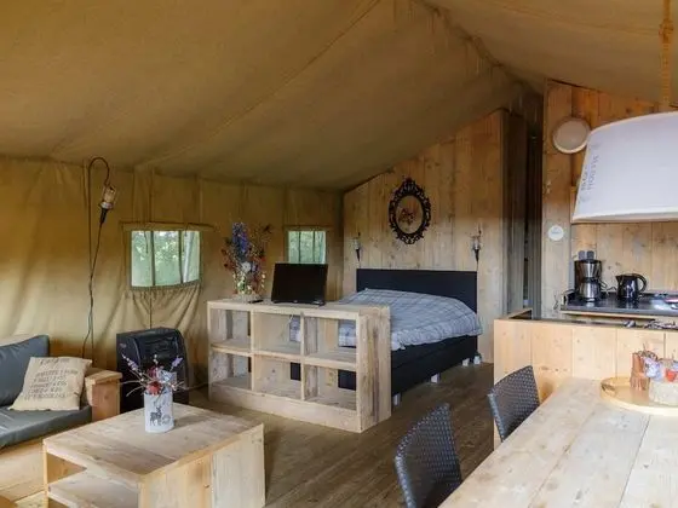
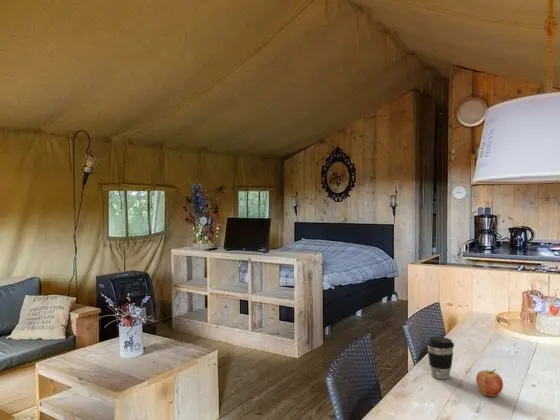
+ coffee cup [426,336,455,380]
+ fruit [475,368,504,398]
